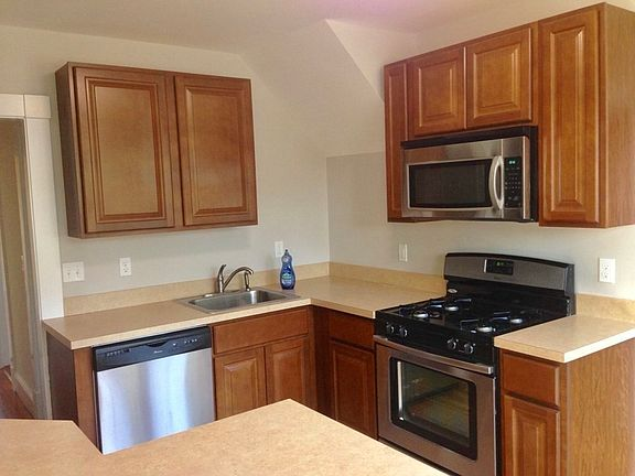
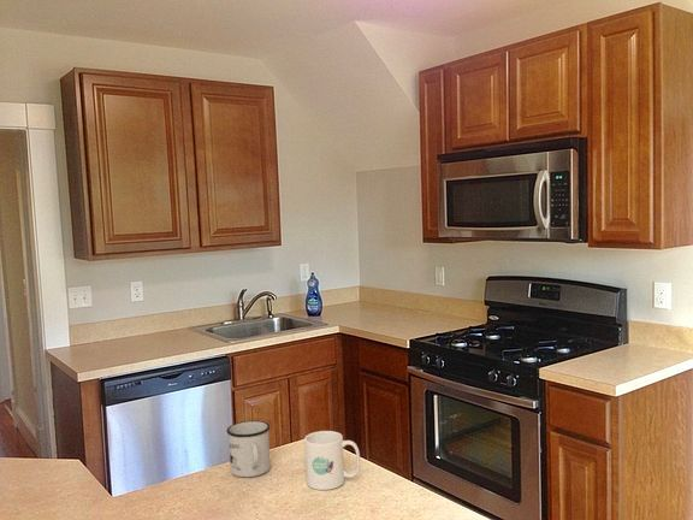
+ mug [303,430,361,491]
+ mug [226,420,272,478]
